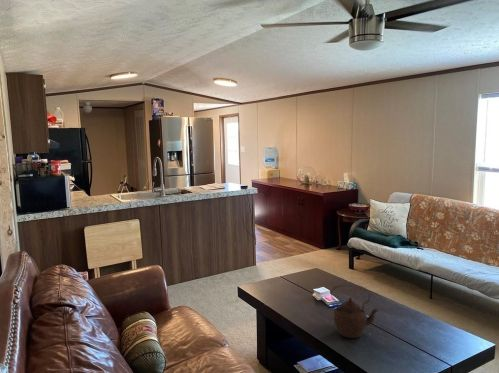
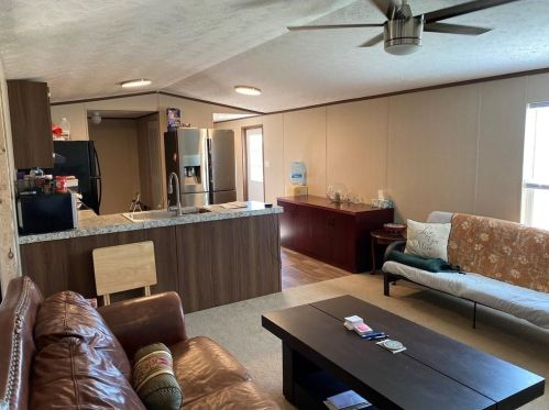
- teapot [330,283,380,339]
